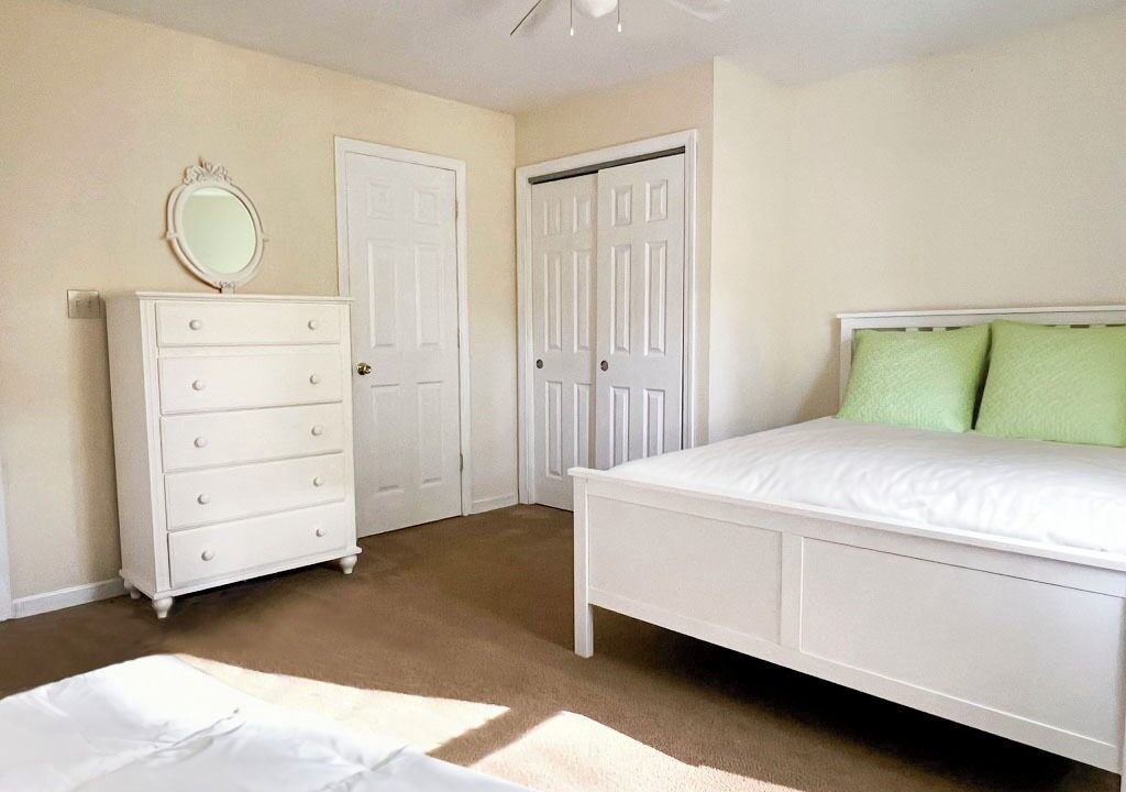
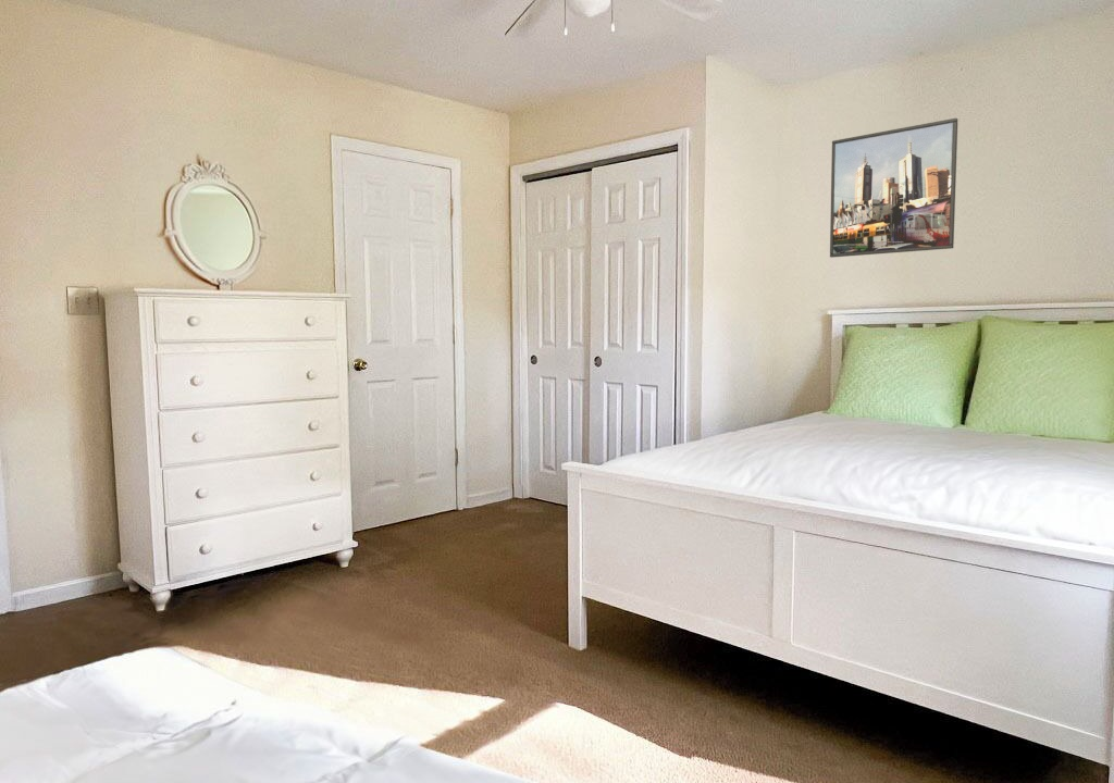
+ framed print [829,117,958,259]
